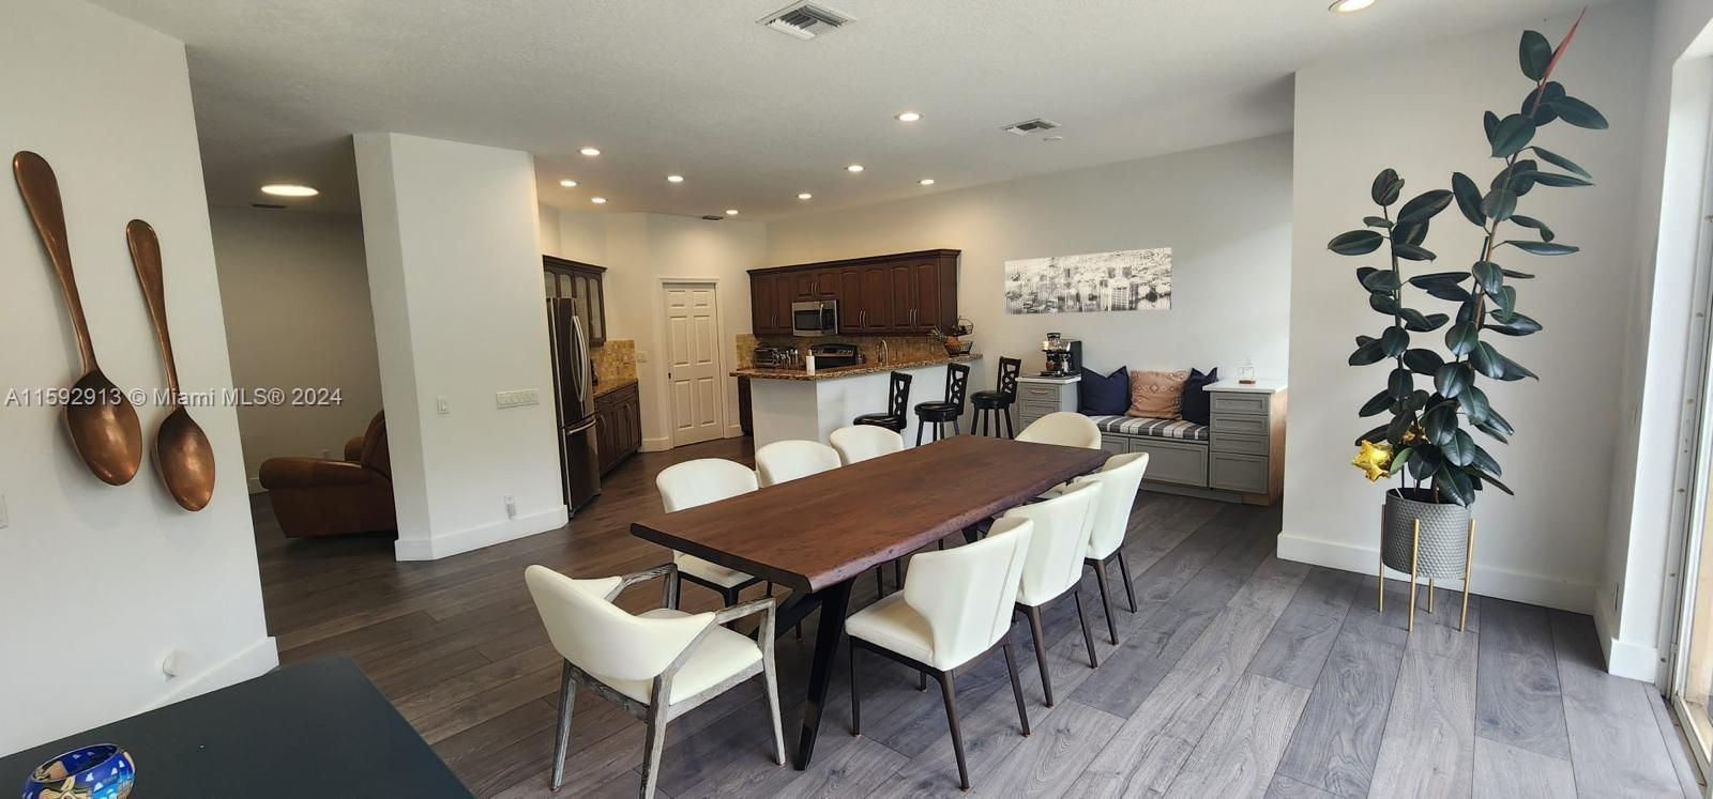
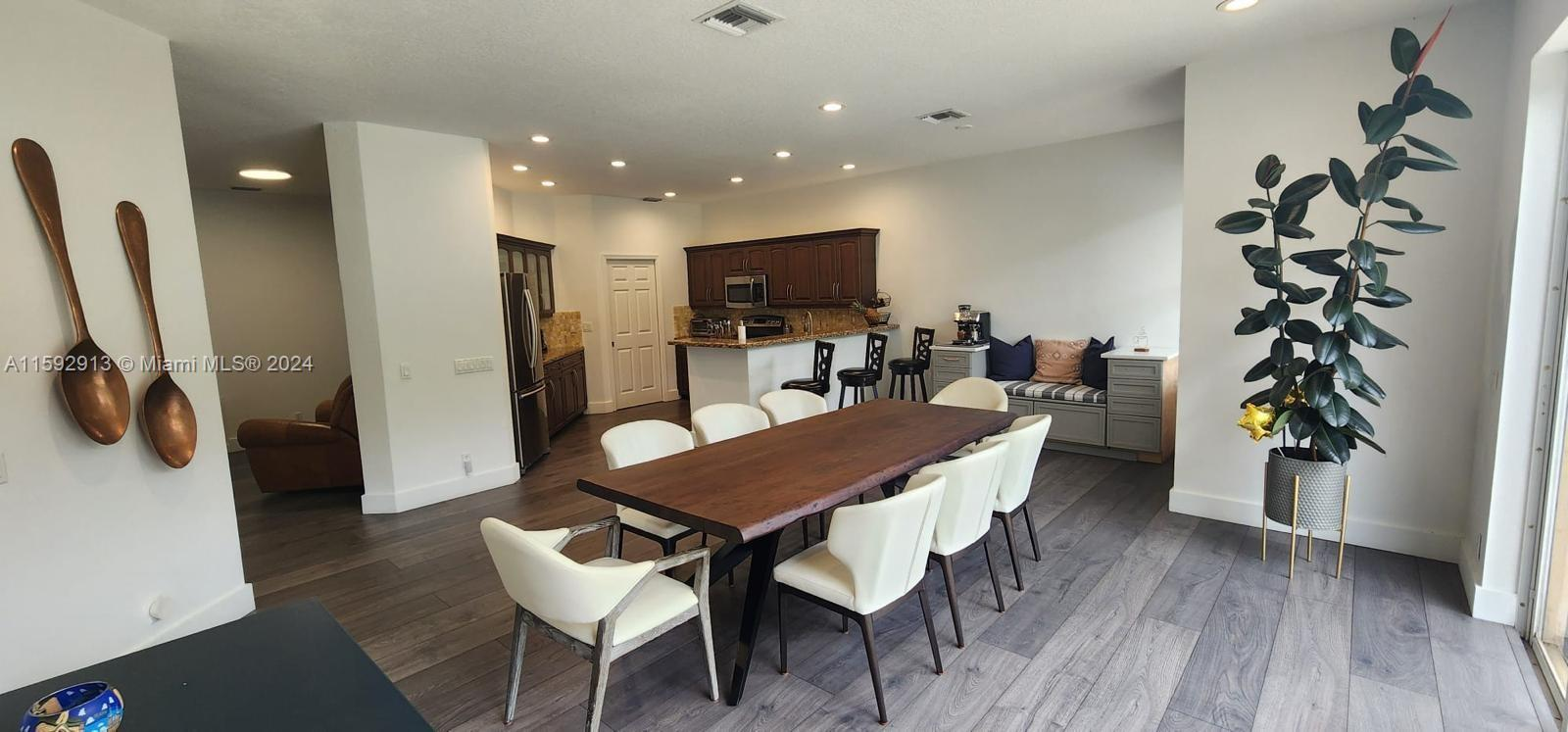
- wall art [1004,246,1173,315]
